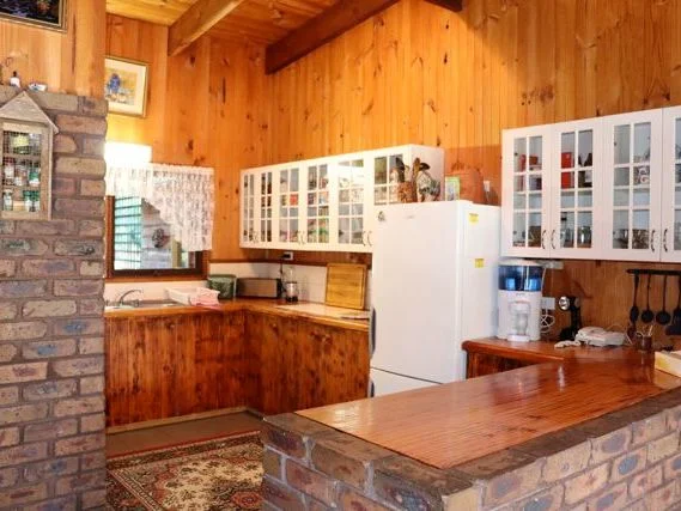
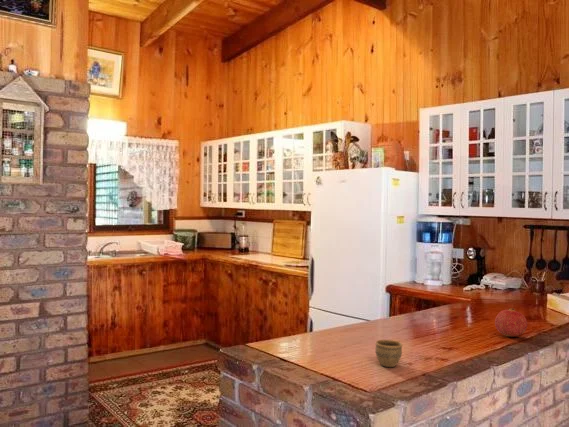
+ cup [374,339,403,368]
+ fruit [494,307,528,338]
